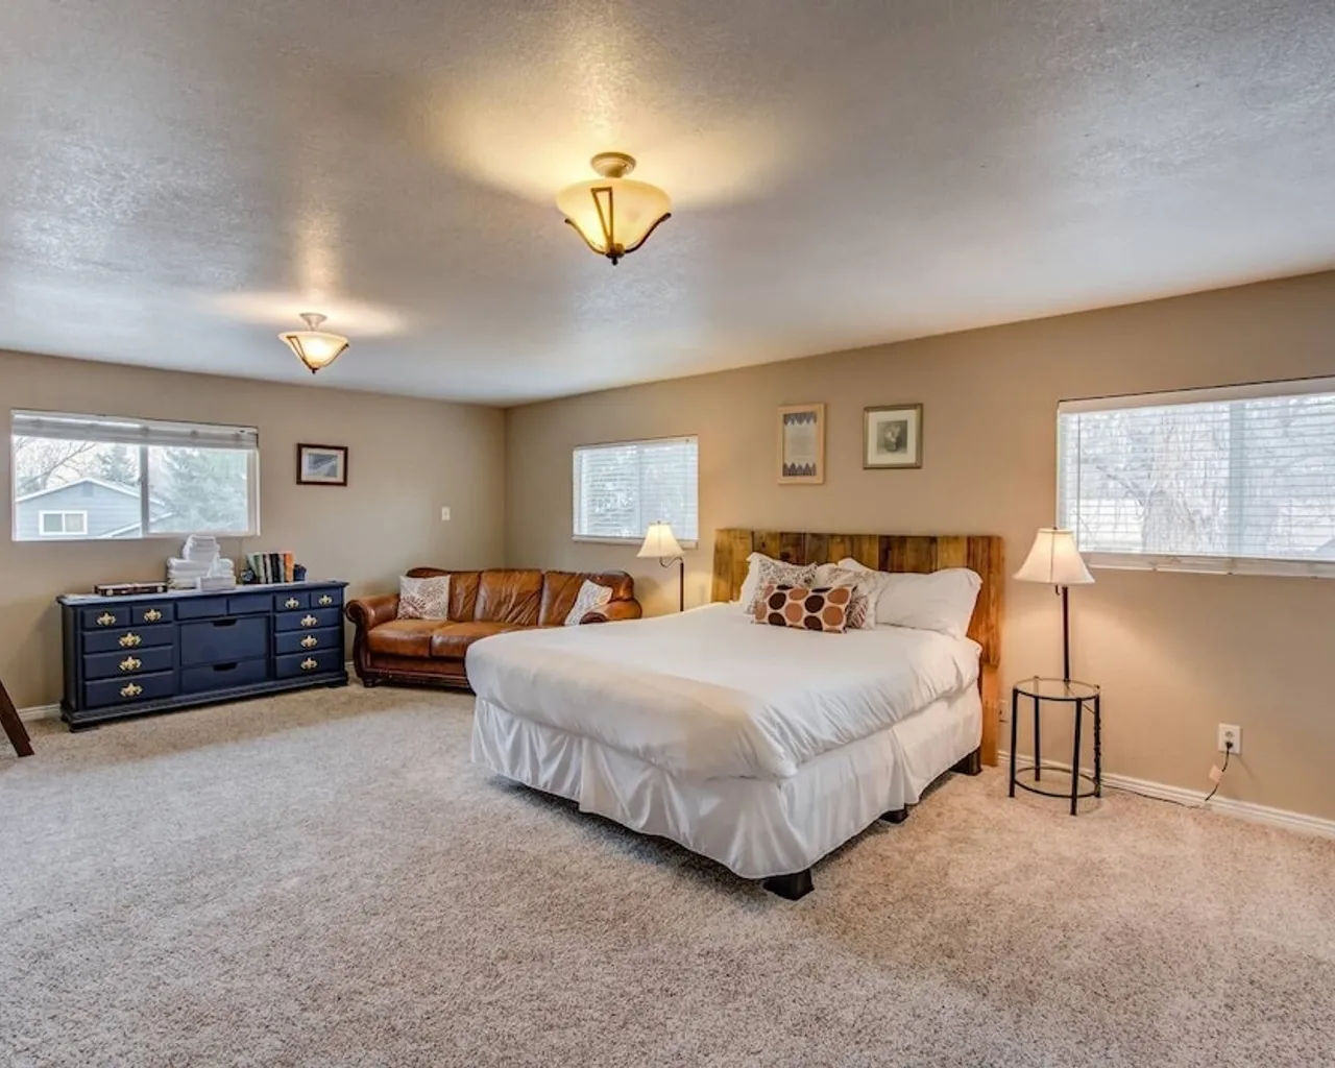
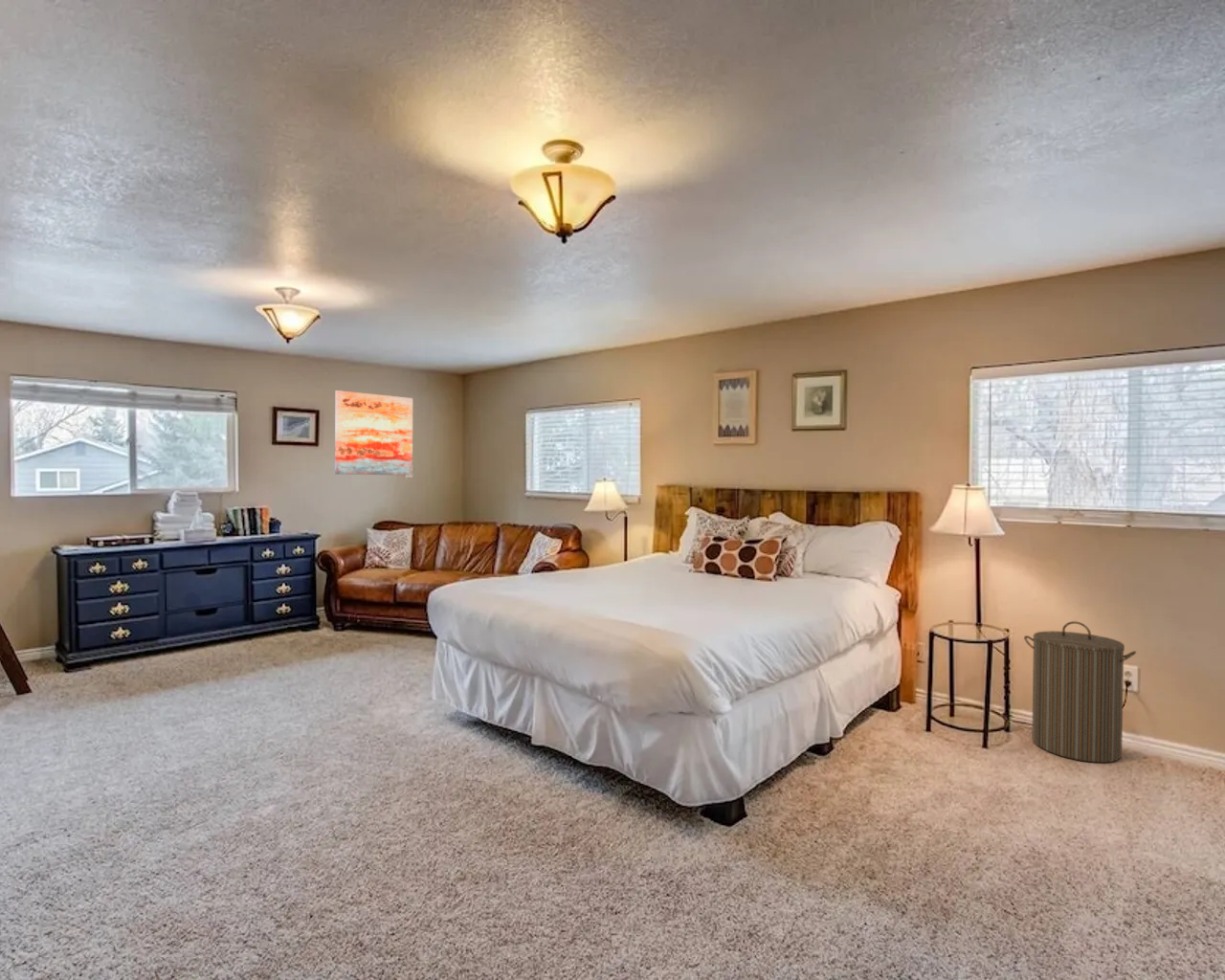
+ wall art [334,390,413,476]
+ laundry hamper [1023,620,1137,764]
